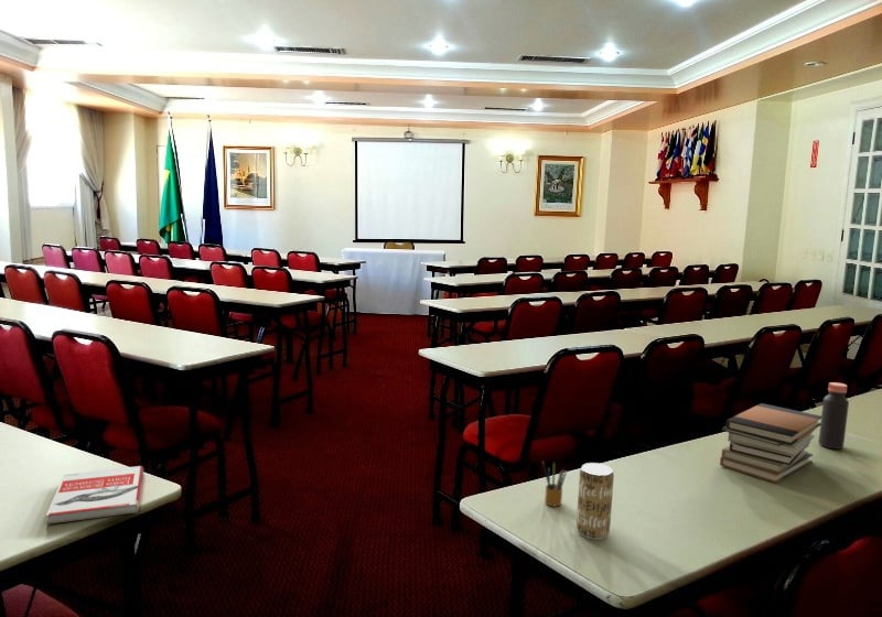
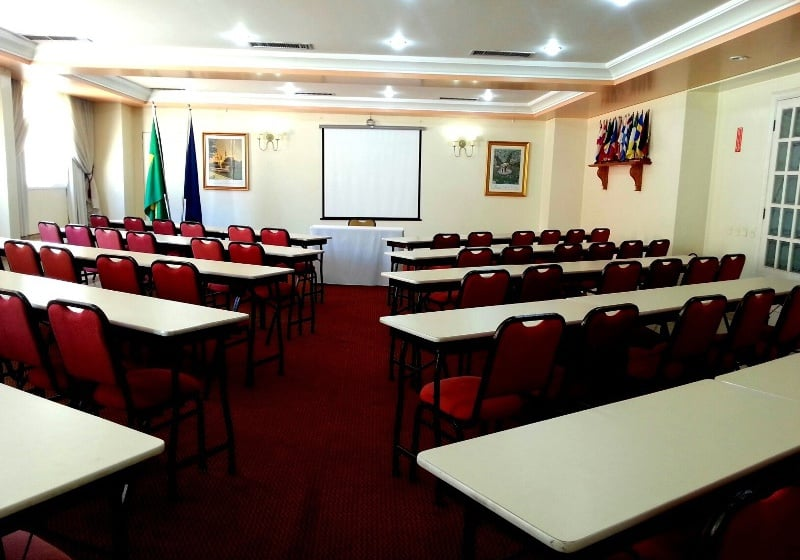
- bottle [817,381,850,450]
- pencil box [541,459,568,507]
- beverage can [576,462,615,541]
- book stack [719,402,822,484]
- book [45,465,144,526]
